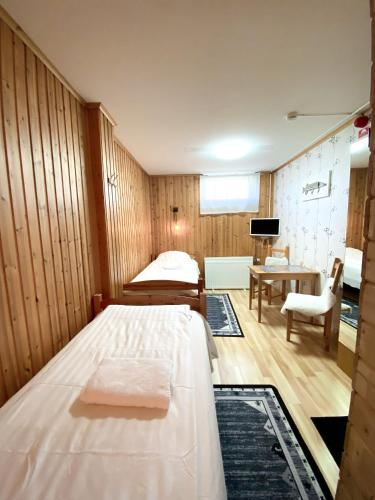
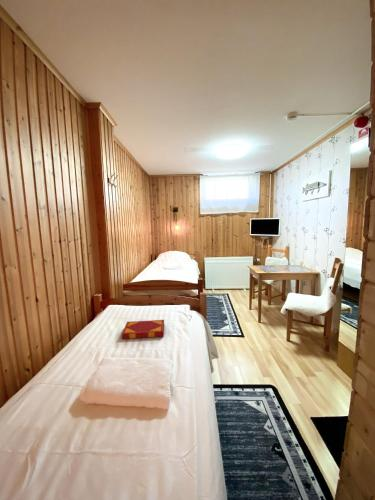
+ hardback book [121,319,165,340]
